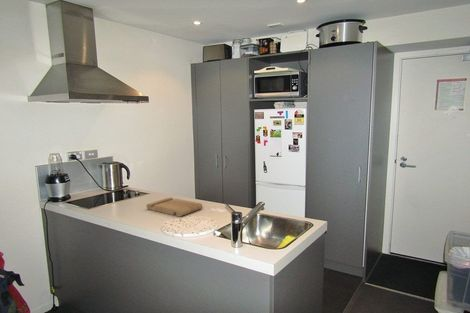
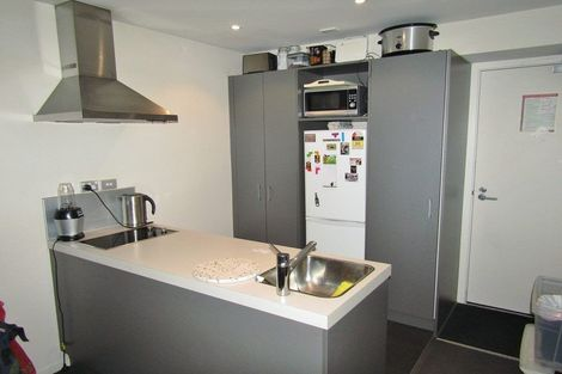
- cutting board [146,196,204,218]
